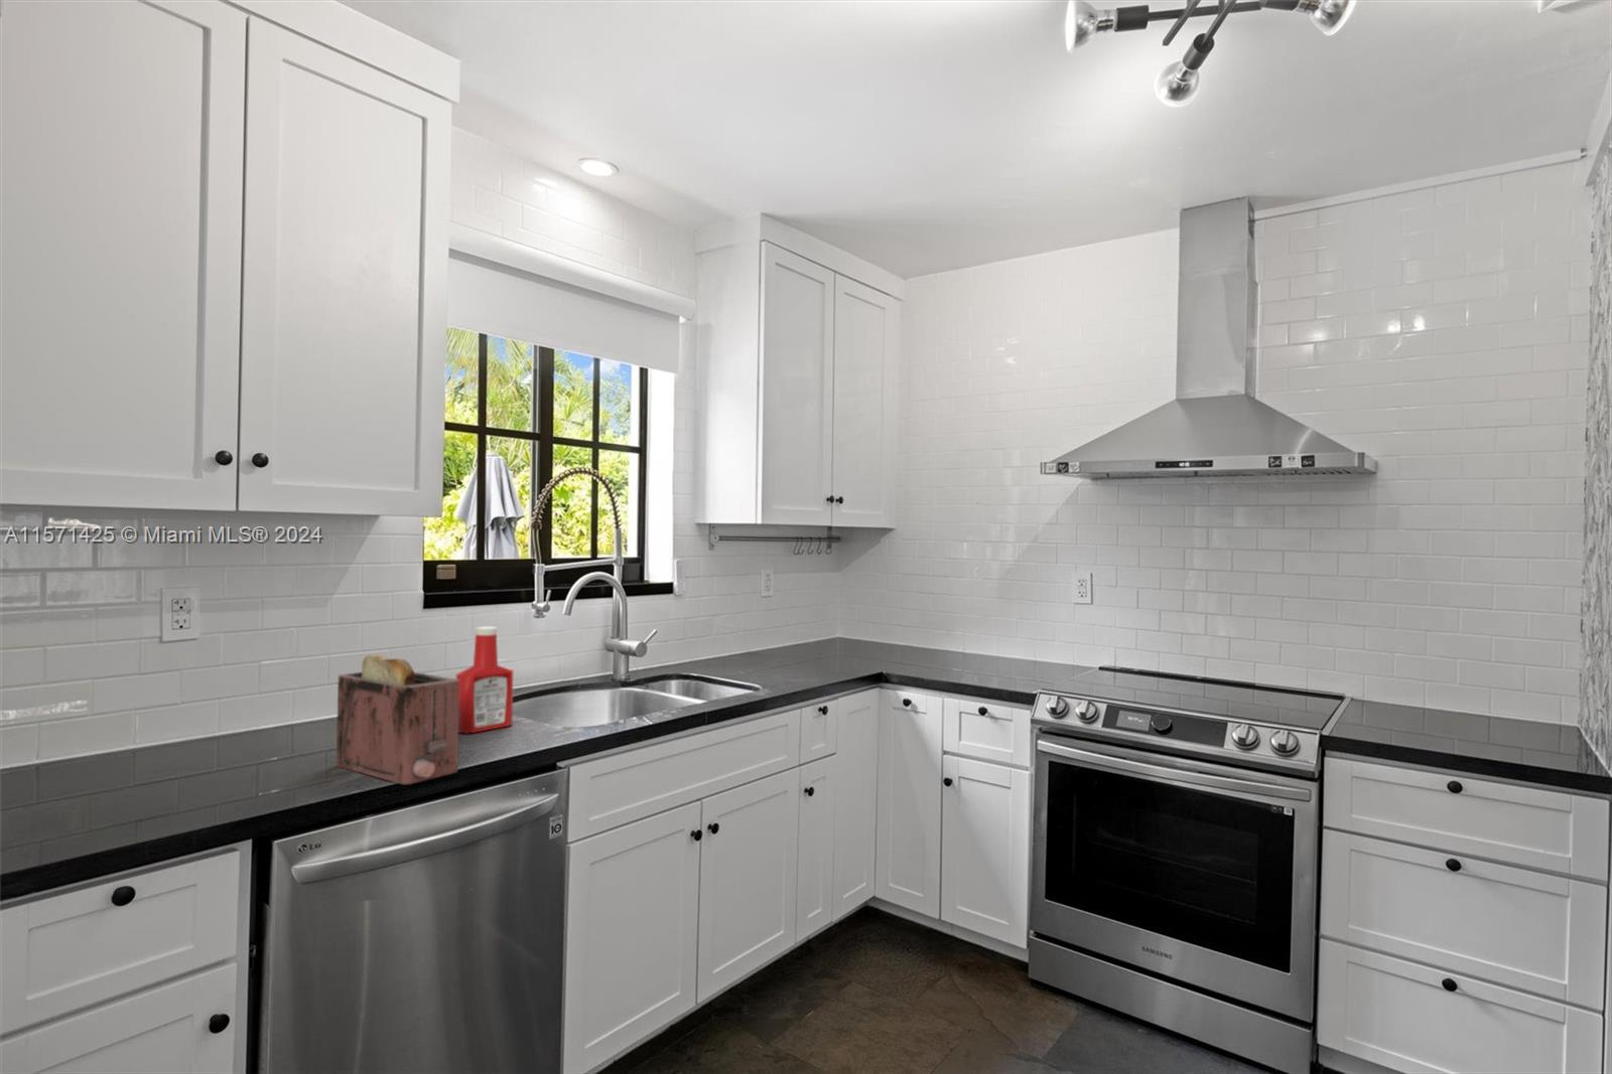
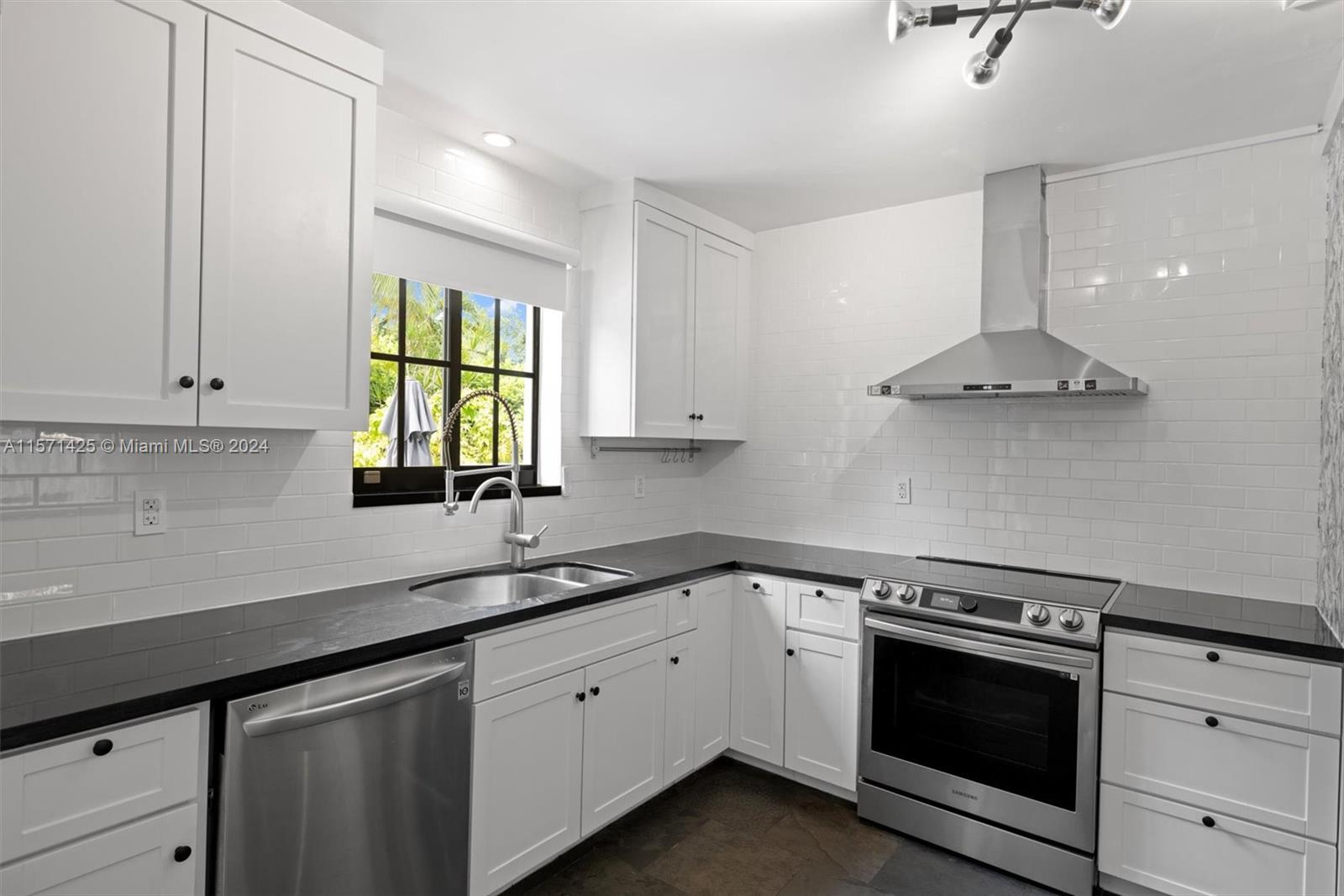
- soap bottle [455,626,515,734]
- toaster [336,653,459,785]
